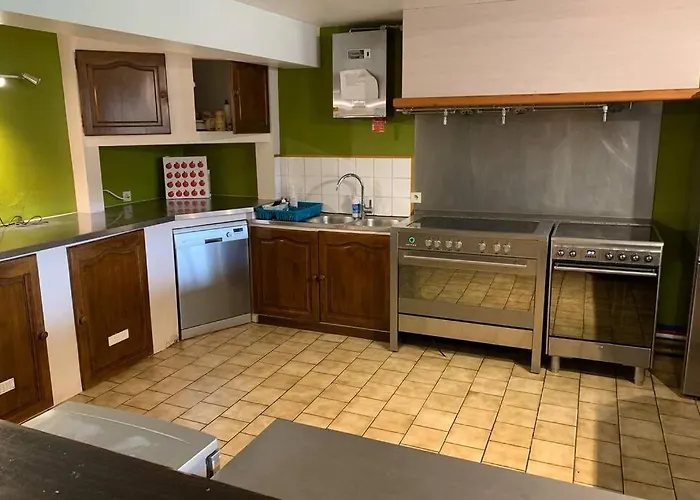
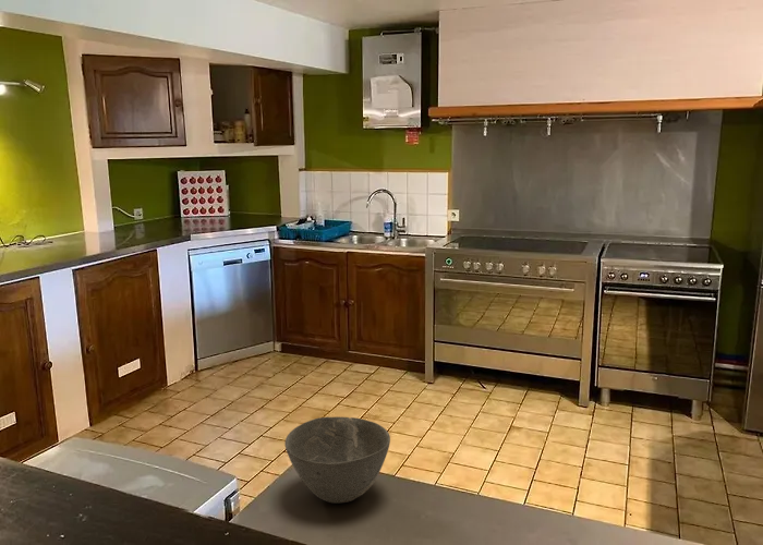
+ bowl [283,415,391,504]
